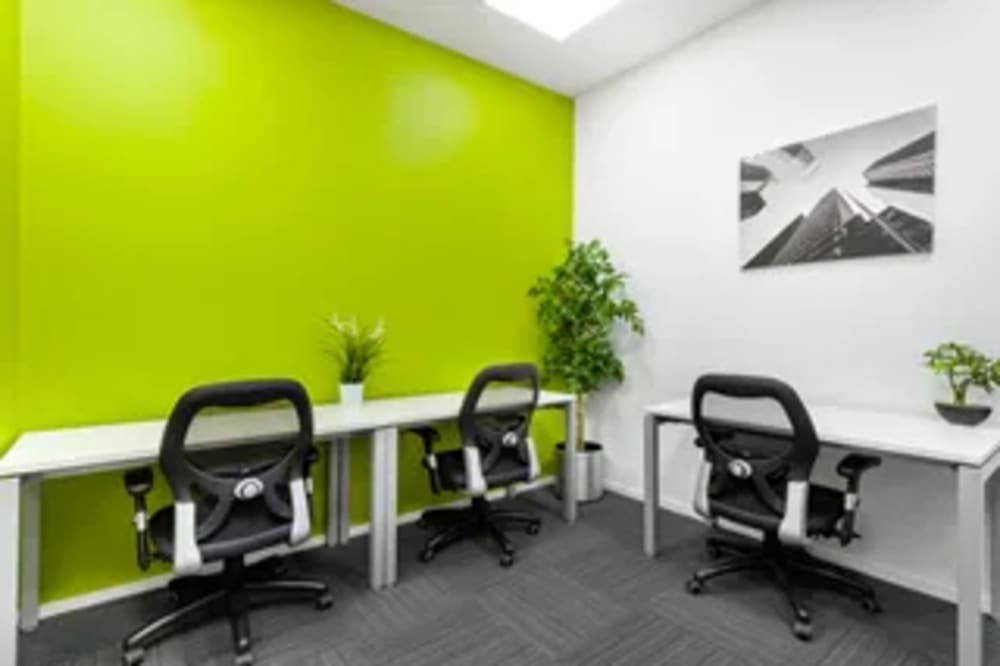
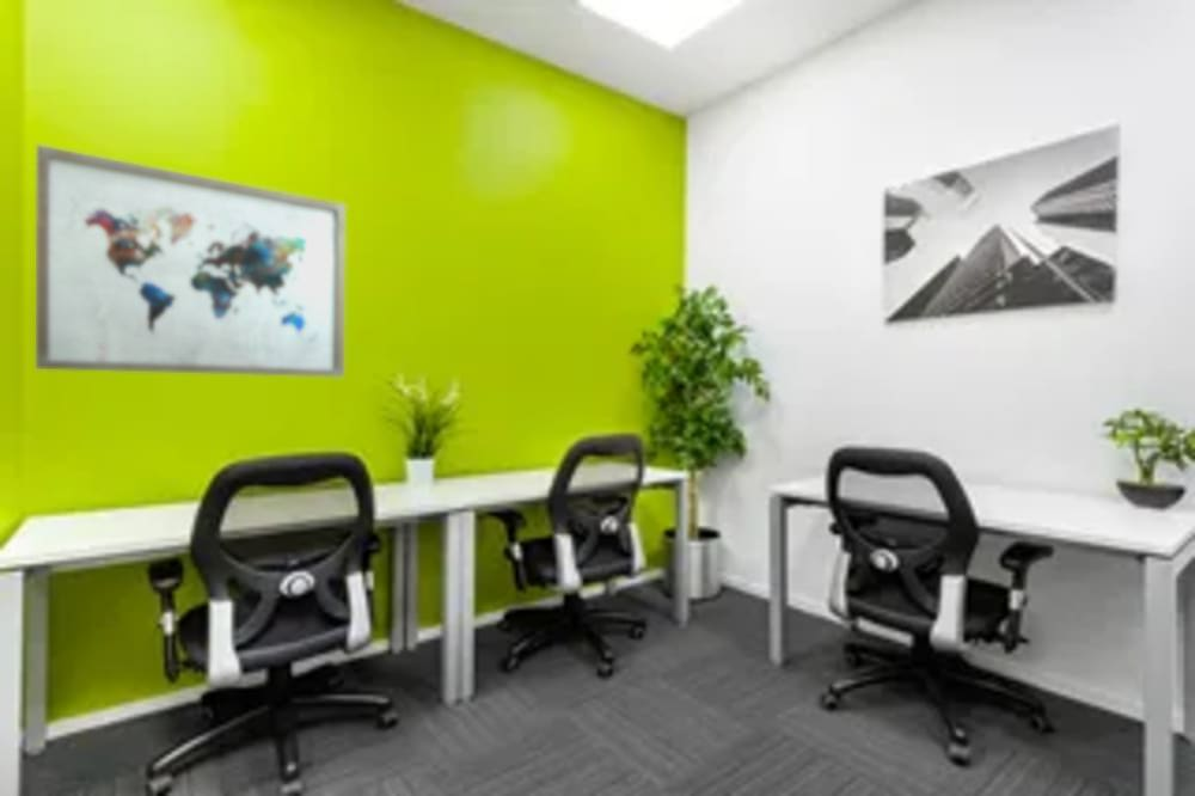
+ wall art [35,143,347,378]
